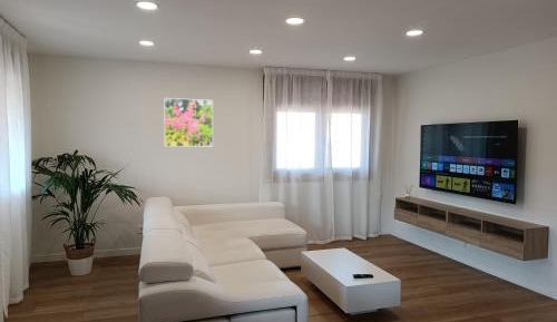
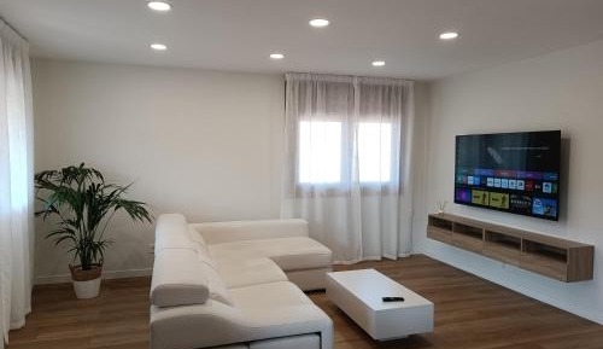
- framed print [164,97,214,147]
